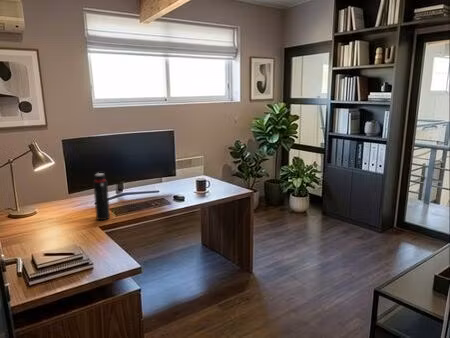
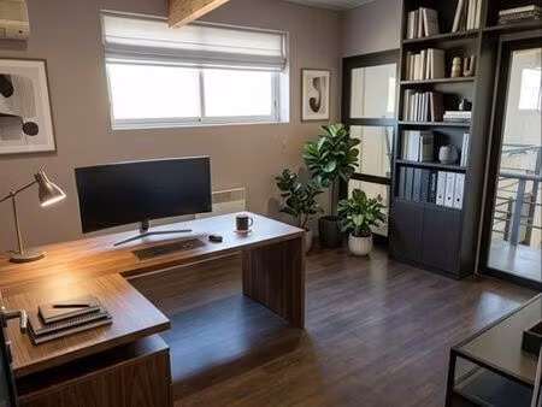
- water bottle [92,172,111,221]
